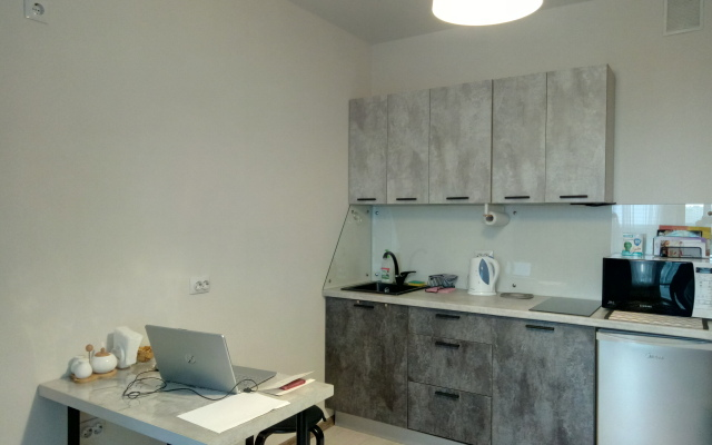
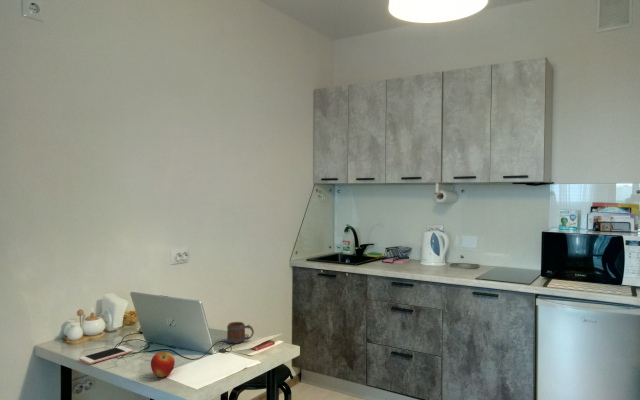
+ cell phone [78,345,133,365]
+ apple [150,350,176,378]
+ mug [226,321,255,345]
